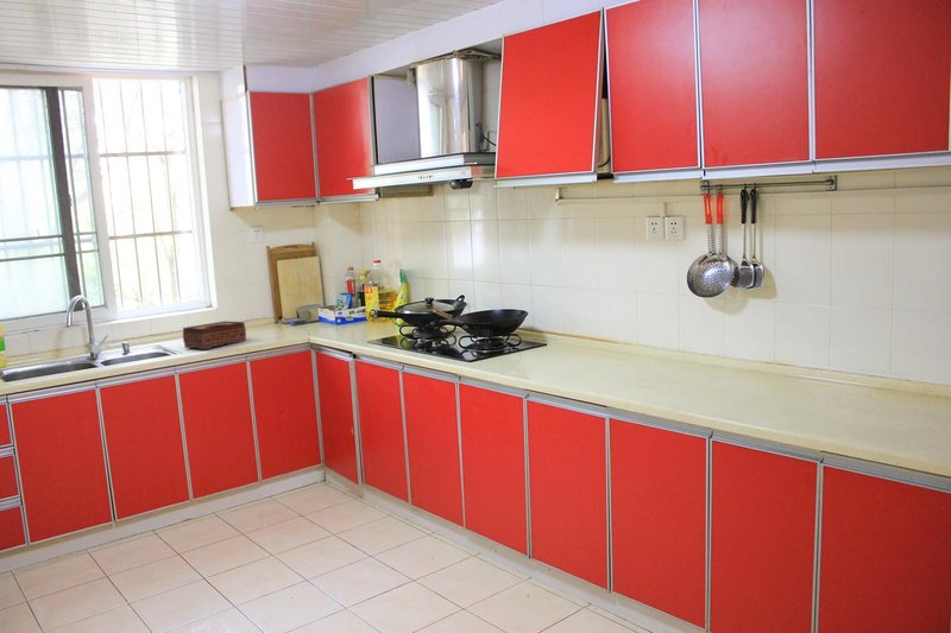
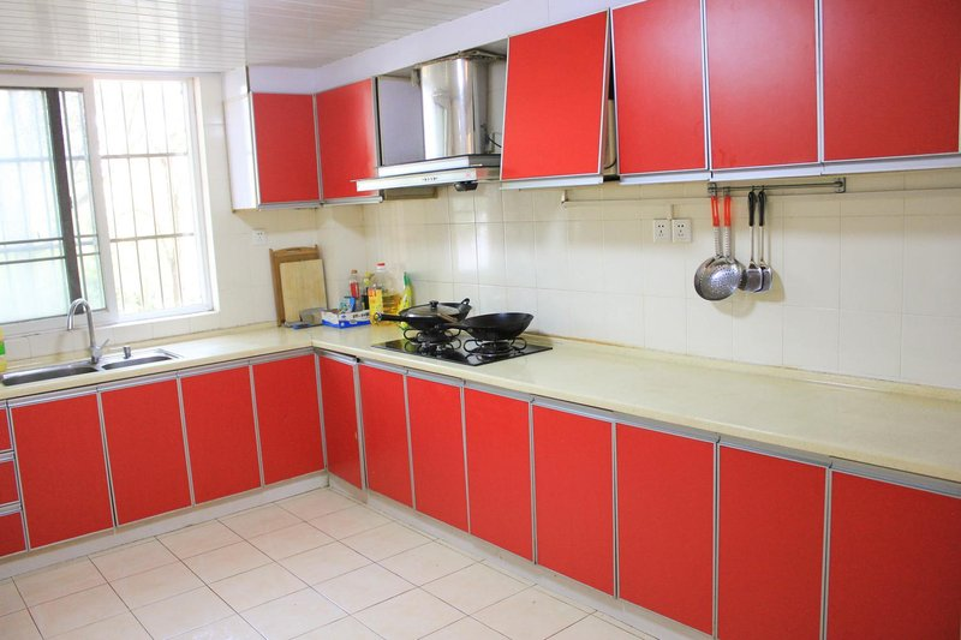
- tissue box [182,321,247,350]
